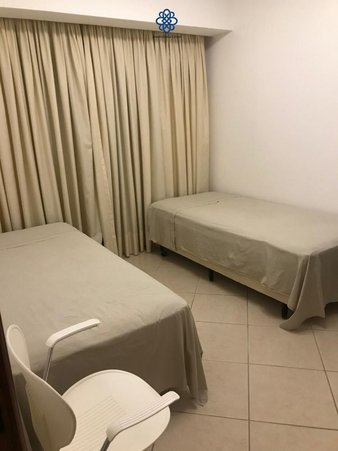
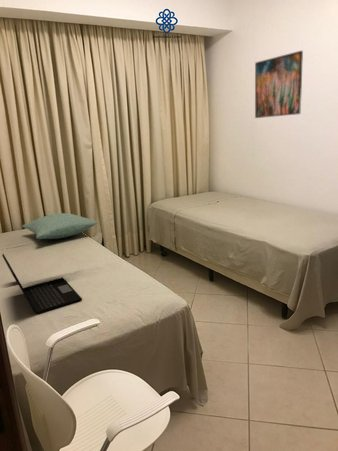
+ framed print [254,50,304,119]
+ laptop [1,253,83,315]
+ pillow [21,212,98,240]
